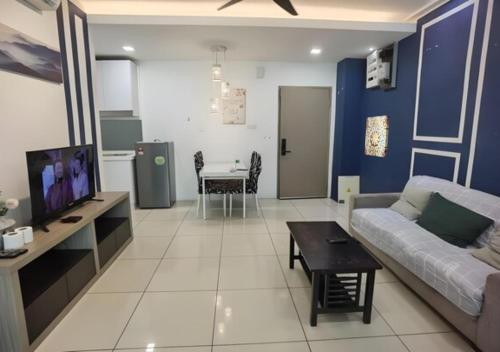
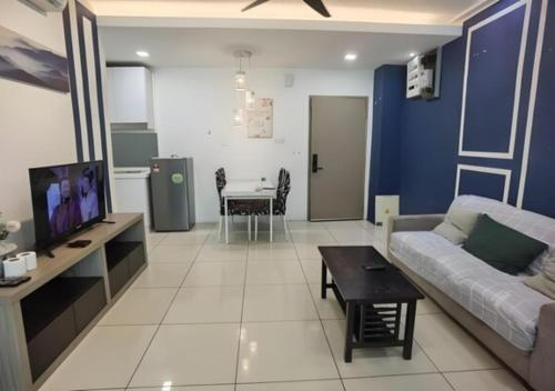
- wall art [364,114,391,158]
